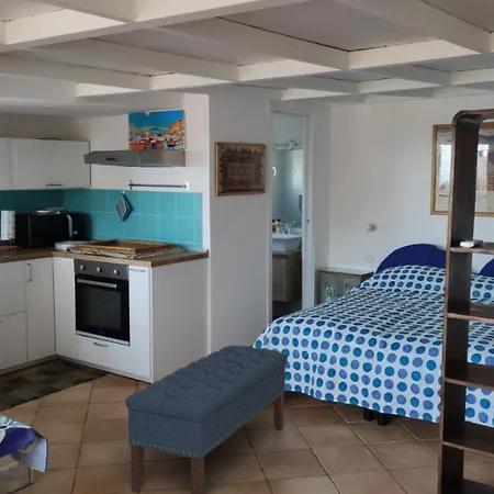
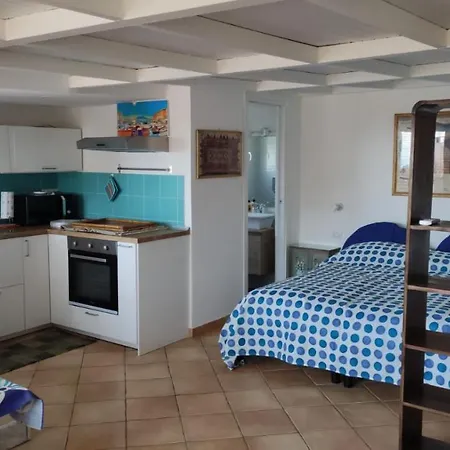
- bench [124,345,289,494]
